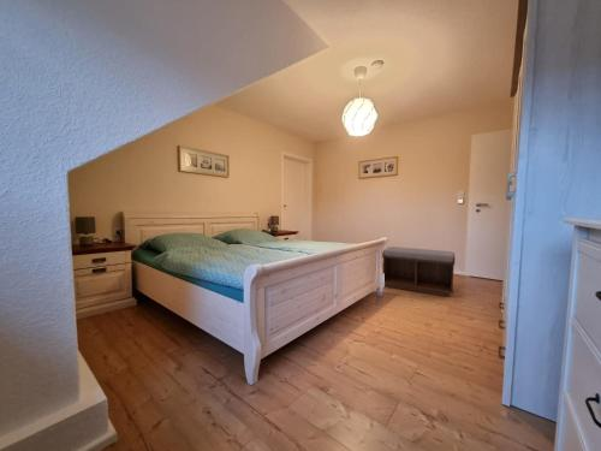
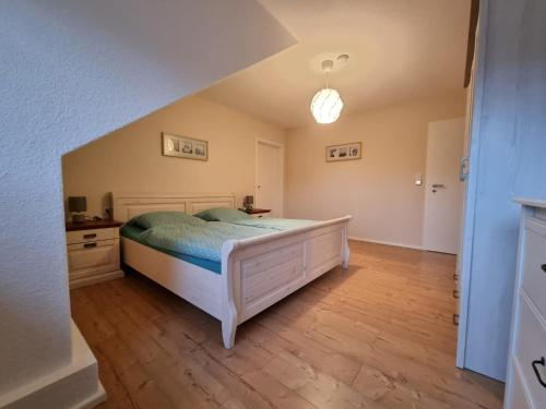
- bench [381,245,457,297]
